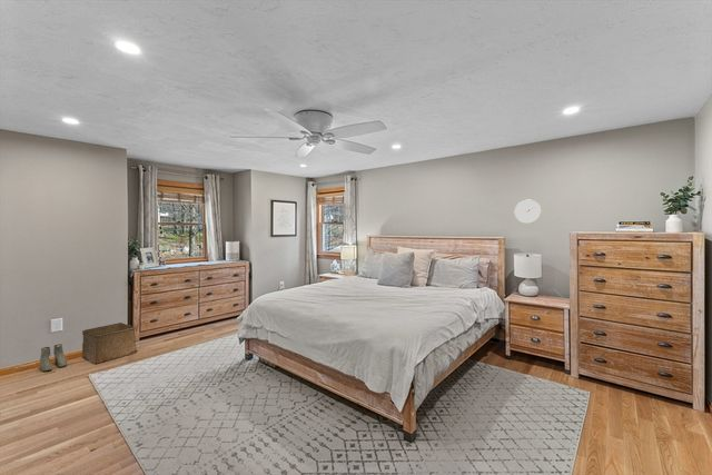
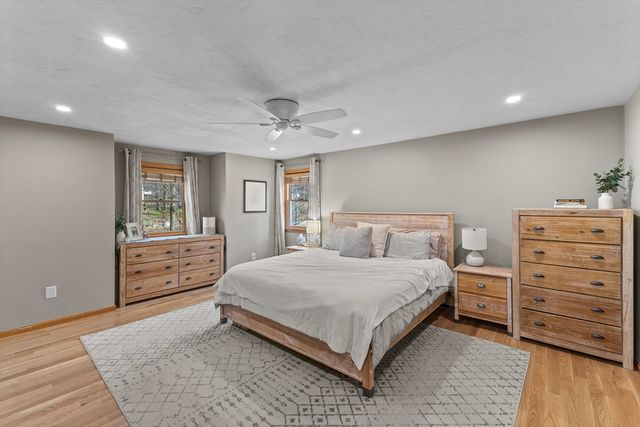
- storage bin [81,321,137,365]
- wall clock [514,199,542,225]
- boots [39,343,68,373]
